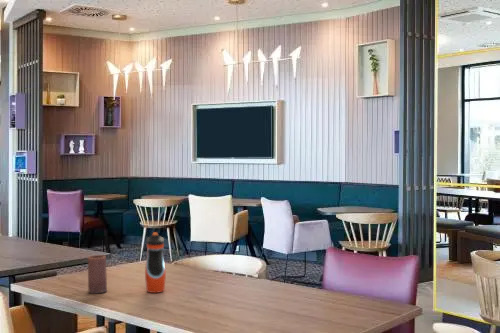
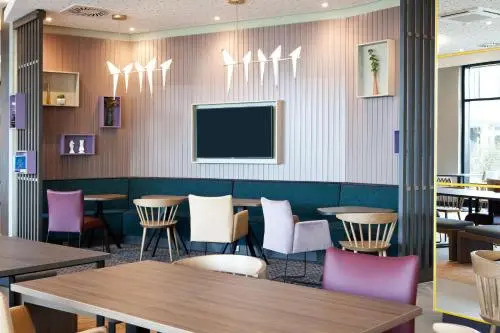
- candle [87,254,108,294]
- water bottle [144,231,167,294]
